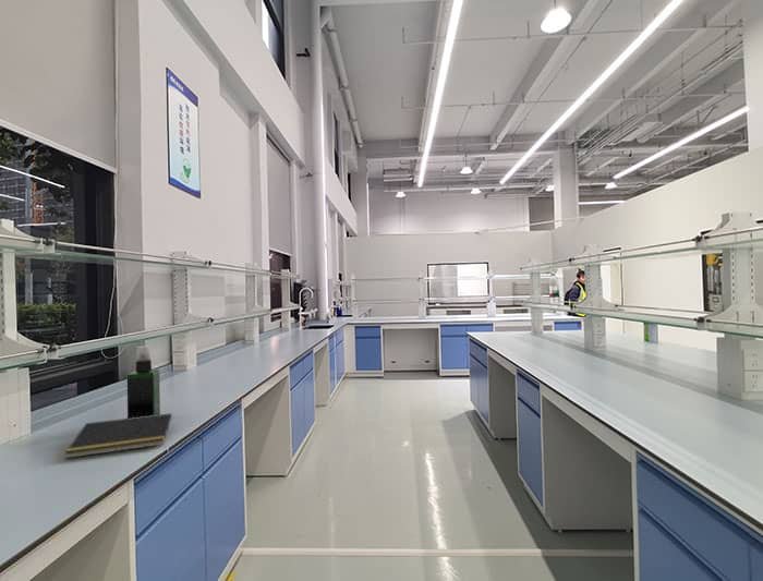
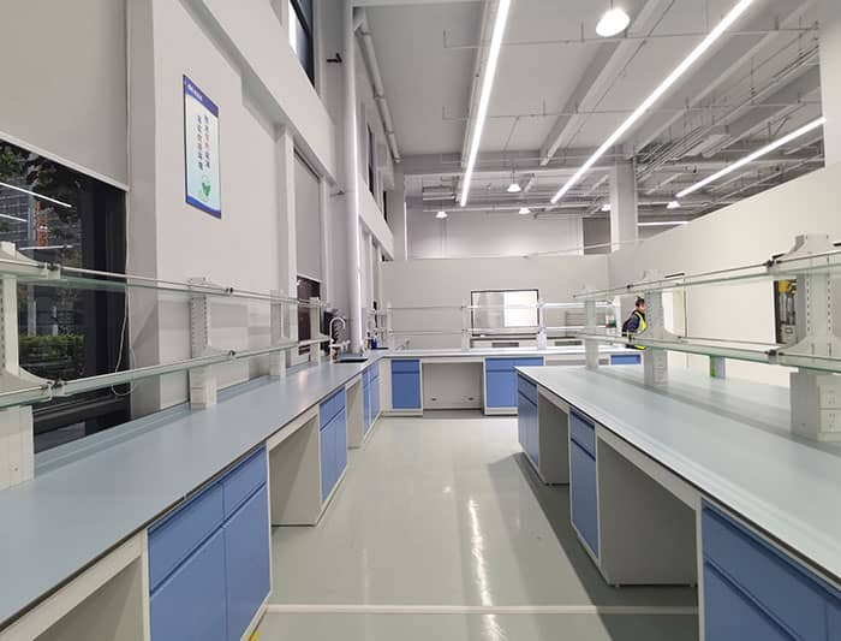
- notepad [63,412,173,460]
- spray bottle [126,344,161,419]
